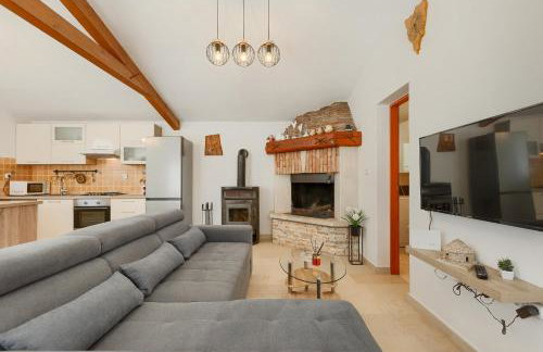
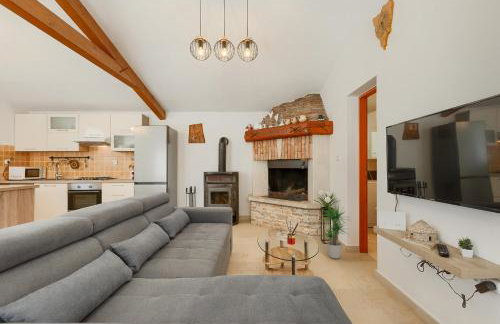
+ potted plant [319,203,351,260]
